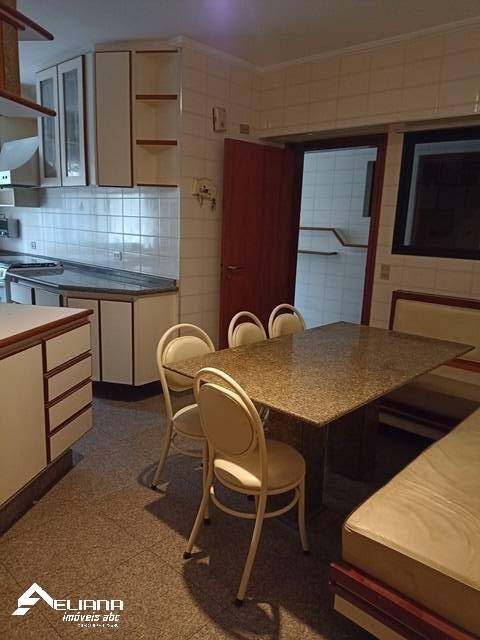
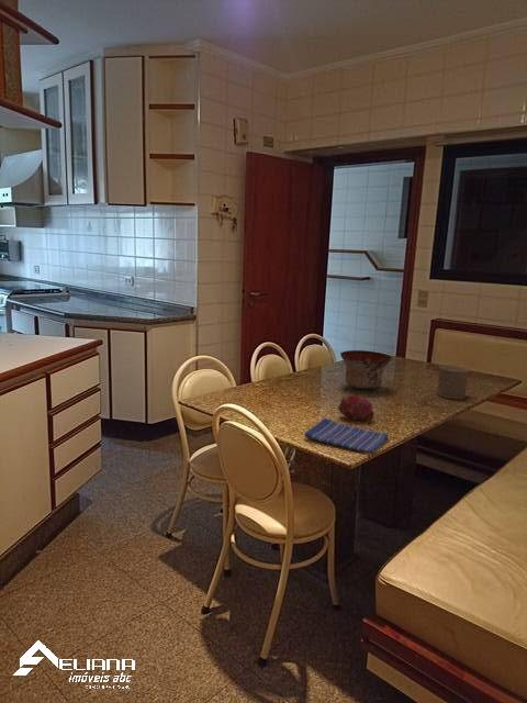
+ dish towel [303,417,390,455]
+ bowl [339,349,393,390]
+ fruit [337,393,375,422]
+ cup [436,364,471,400]
